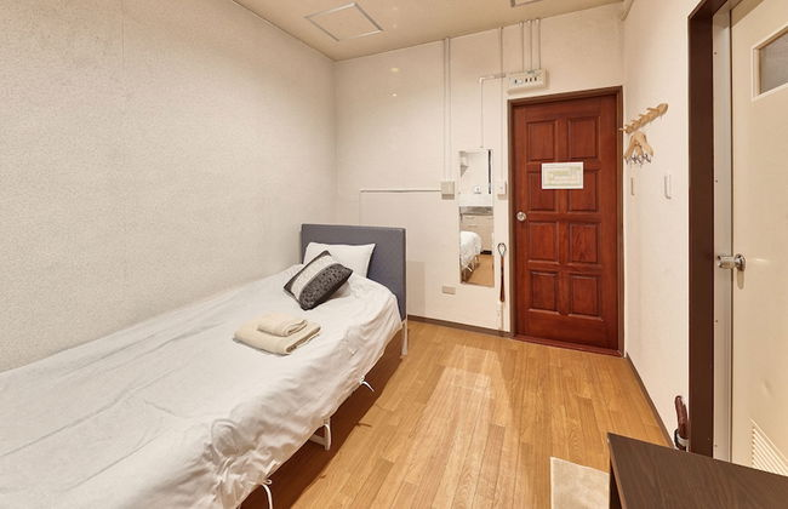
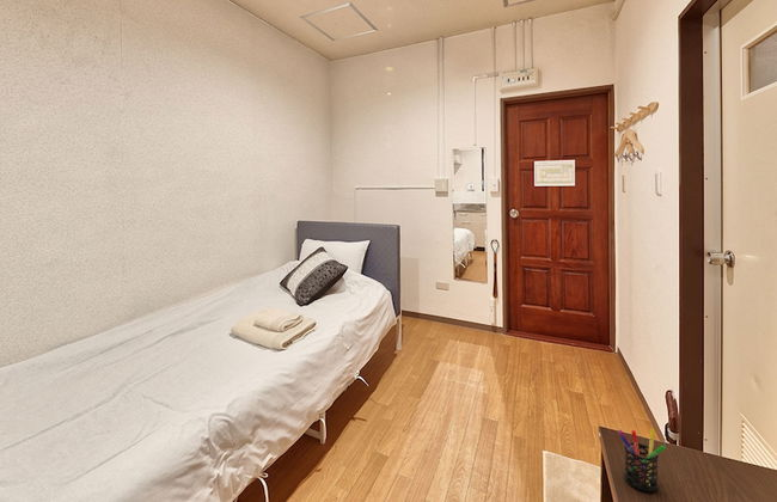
+ pen holder [617,428,667,492]
